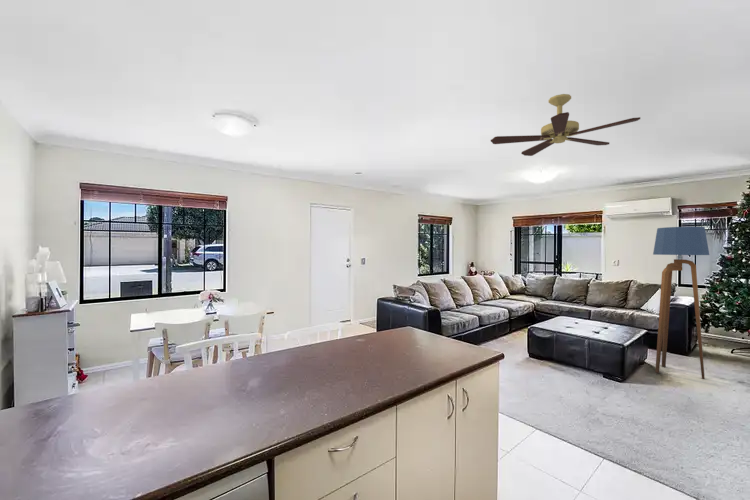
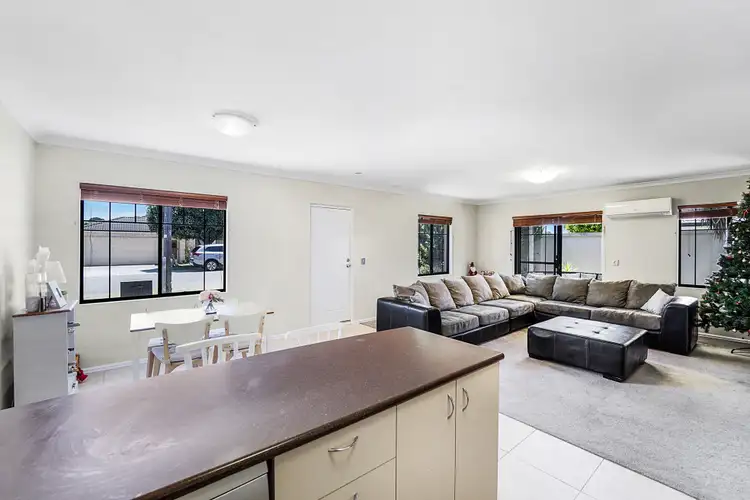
- ceiling fan [490,93,641,157]
- floor lamp [652,226,710,380]
